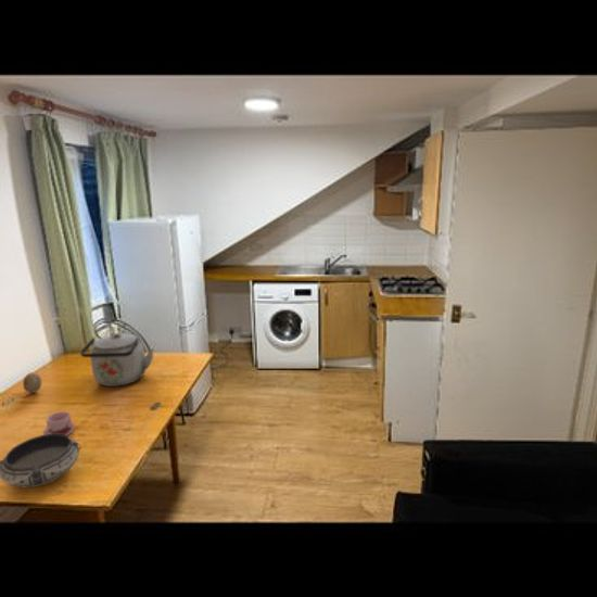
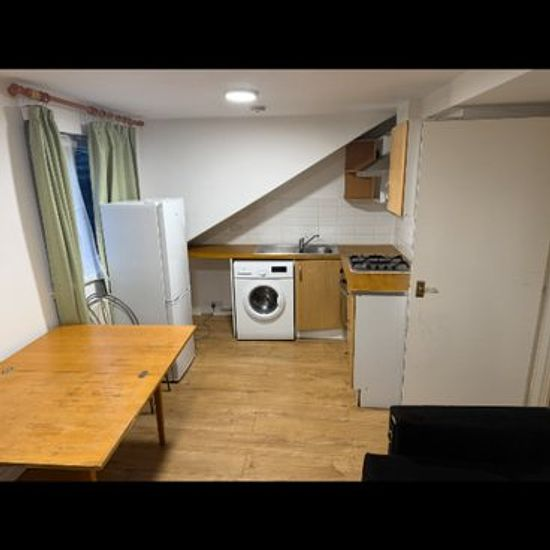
- mug [42,410,76,436]
- decorative egg [22,371,42,394]
- bowl [0,434,82,488]
- kettle [79,332,155,388]
